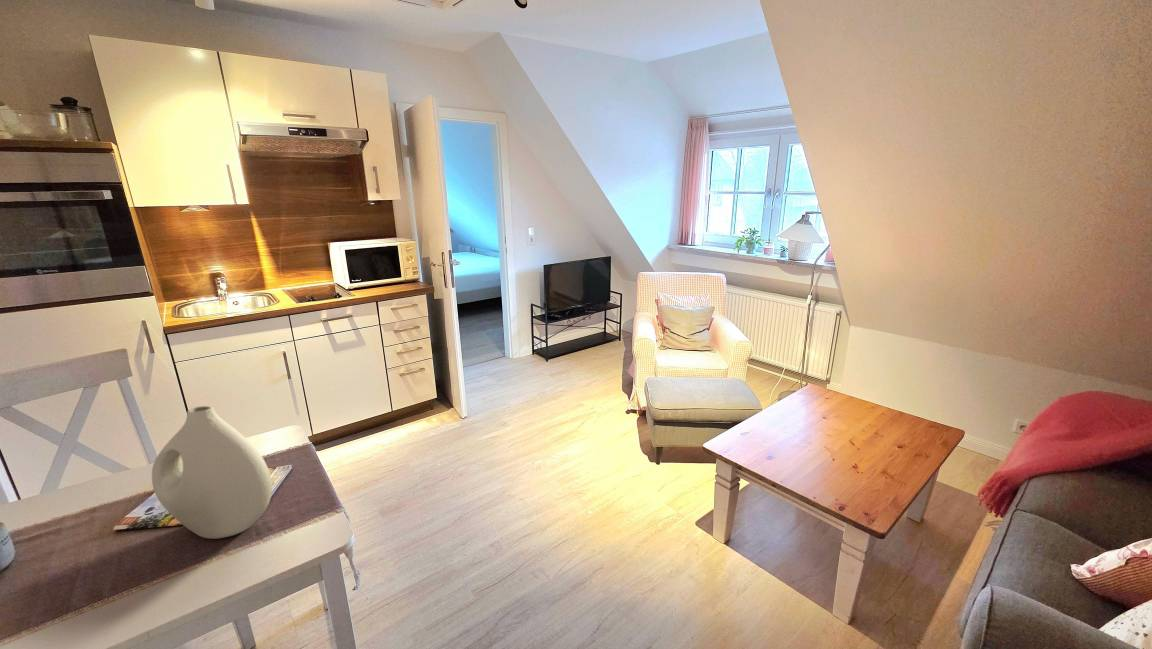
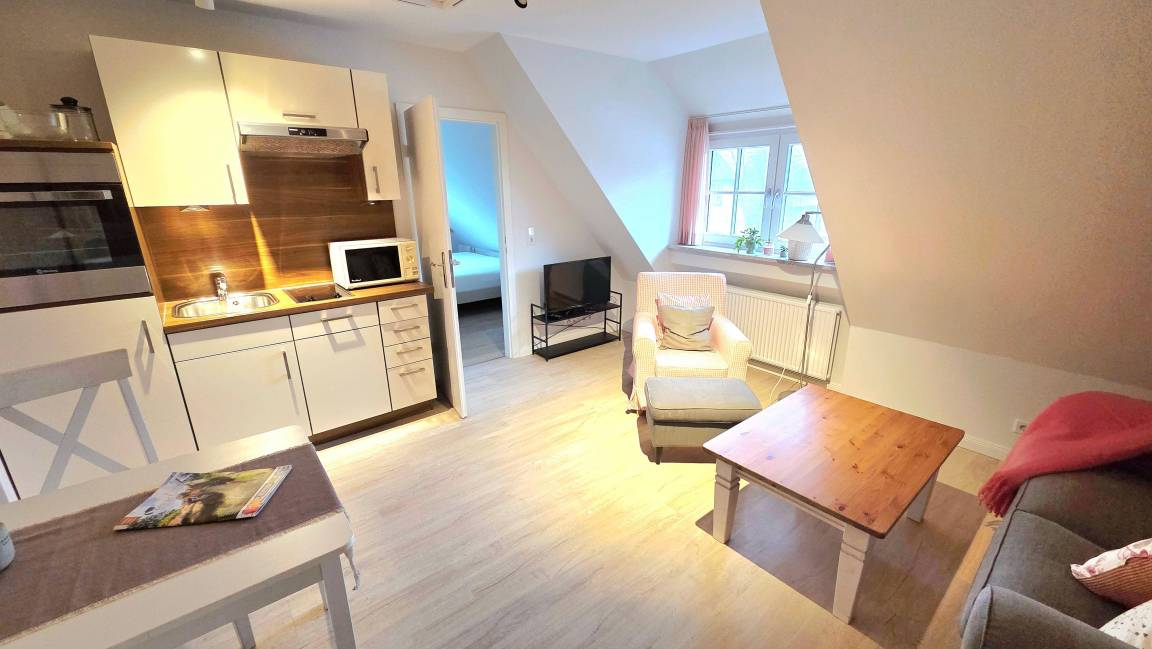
- vase [151,405,273,540]
